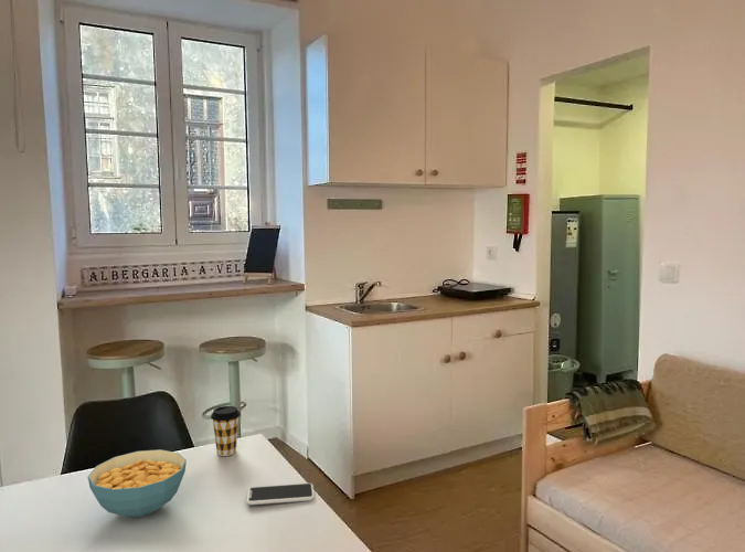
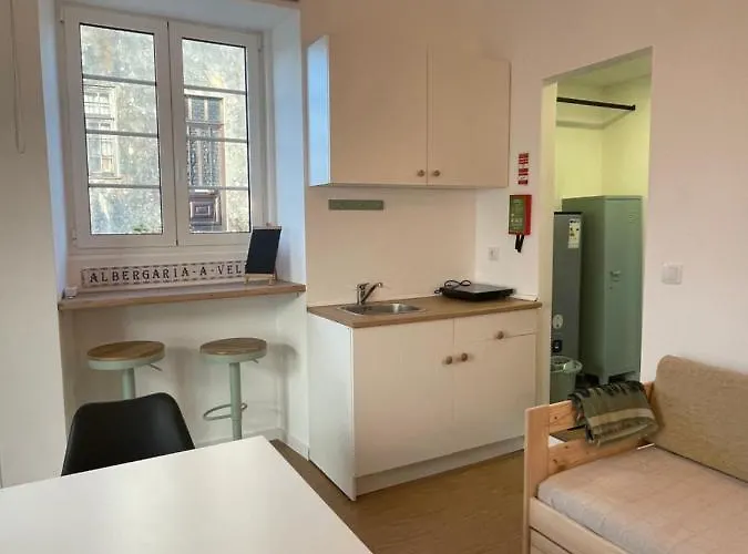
- coffee cup [210,405,242,457]
- cereal bowl [87,448,188,519]
- smartphone [245,482,316,506]
